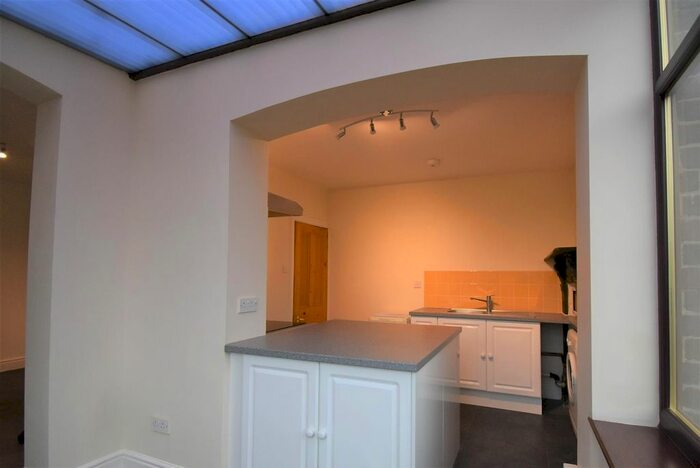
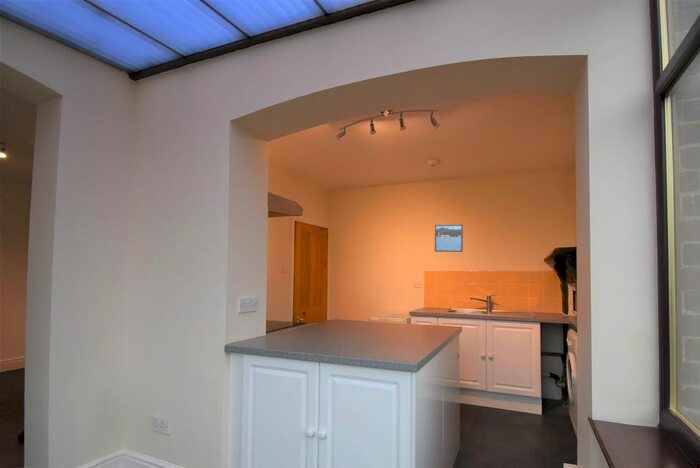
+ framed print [434,224,464,253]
